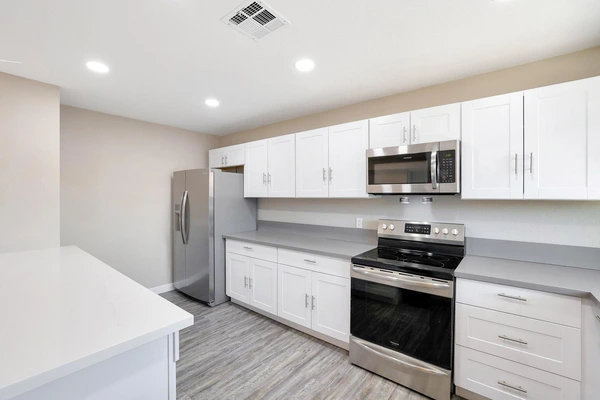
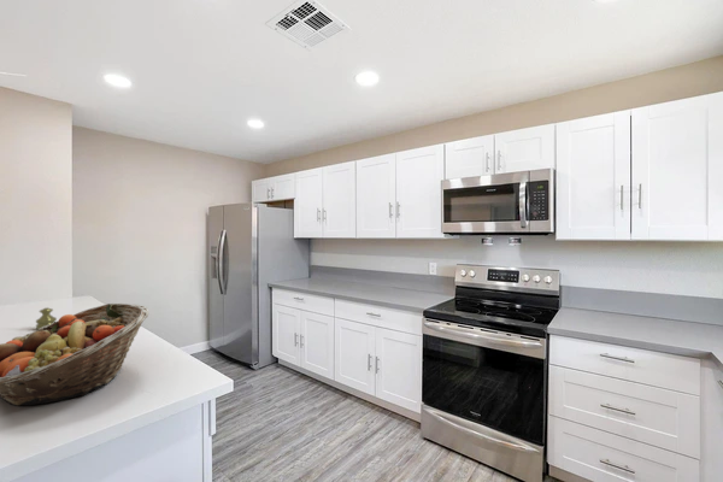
+ fruit basket [0,302,151,407]
+ salt shaker [35,306,58,330]
